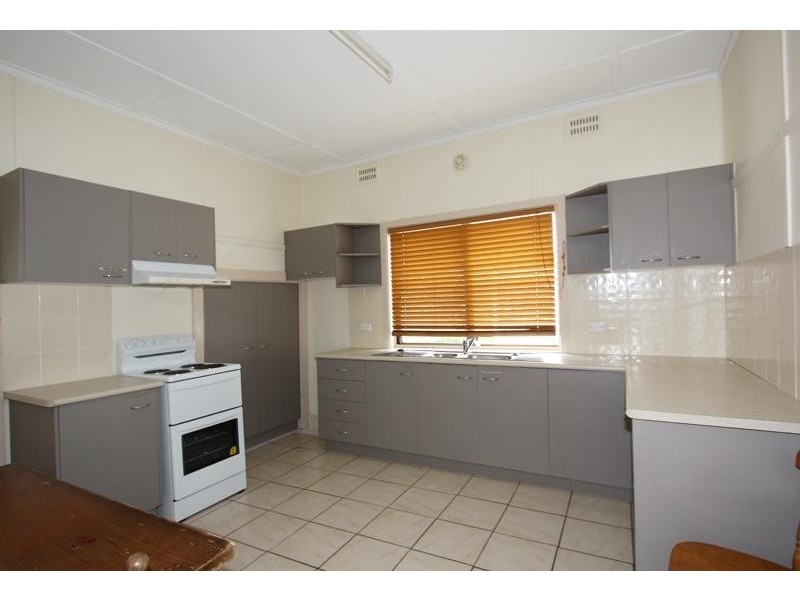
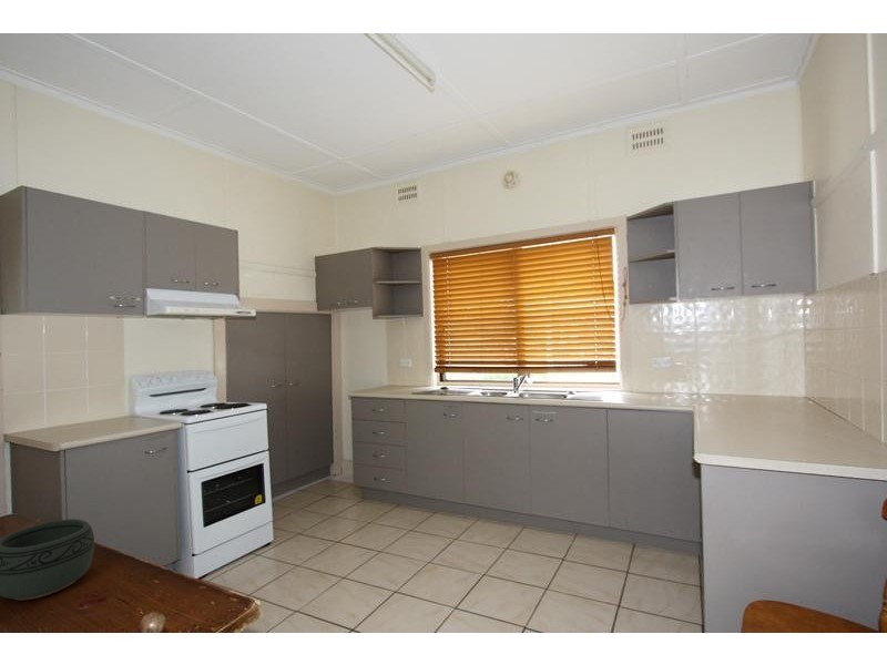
+ bowl [0,518,95,601]
